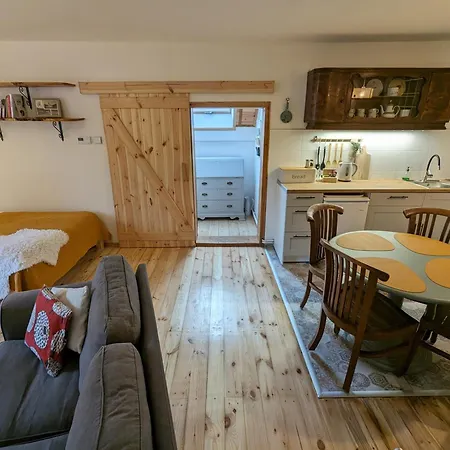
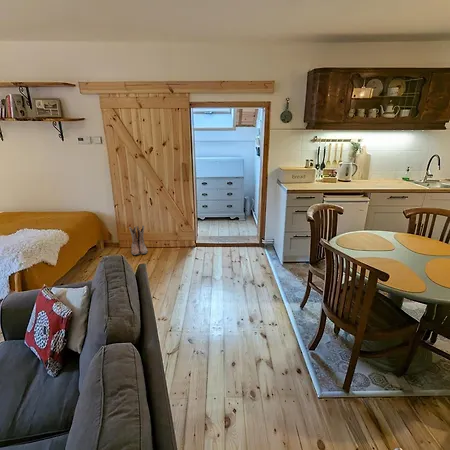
+ boots [128,224,149,256]
